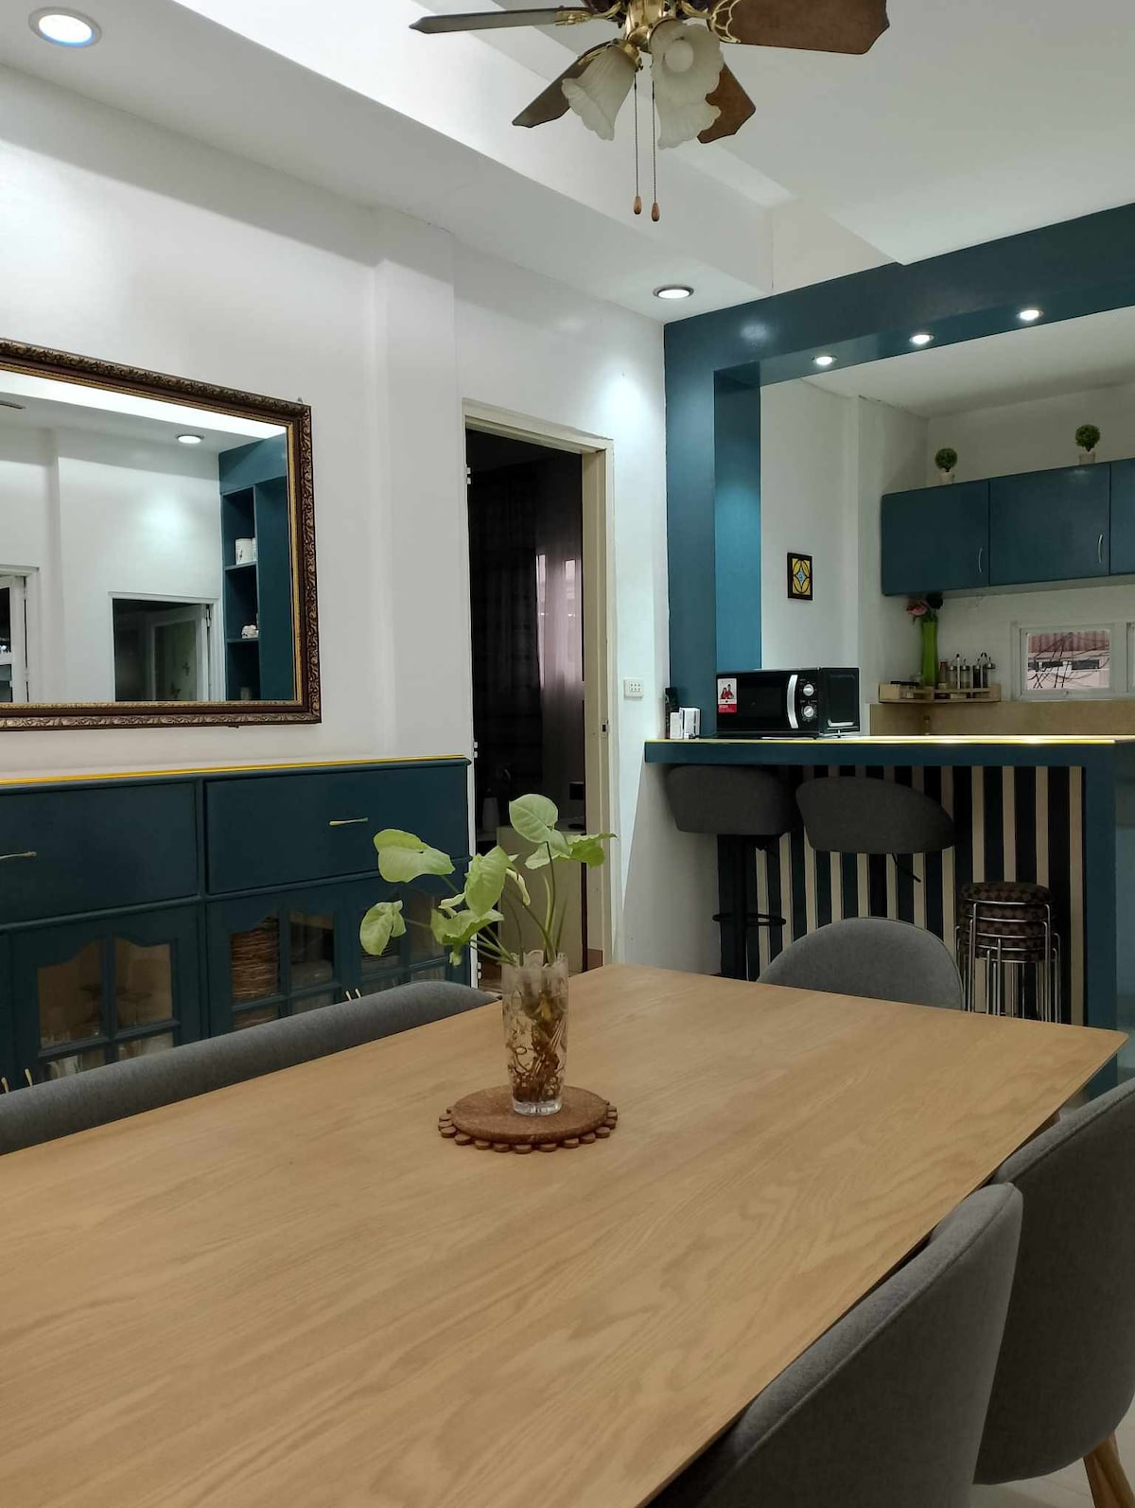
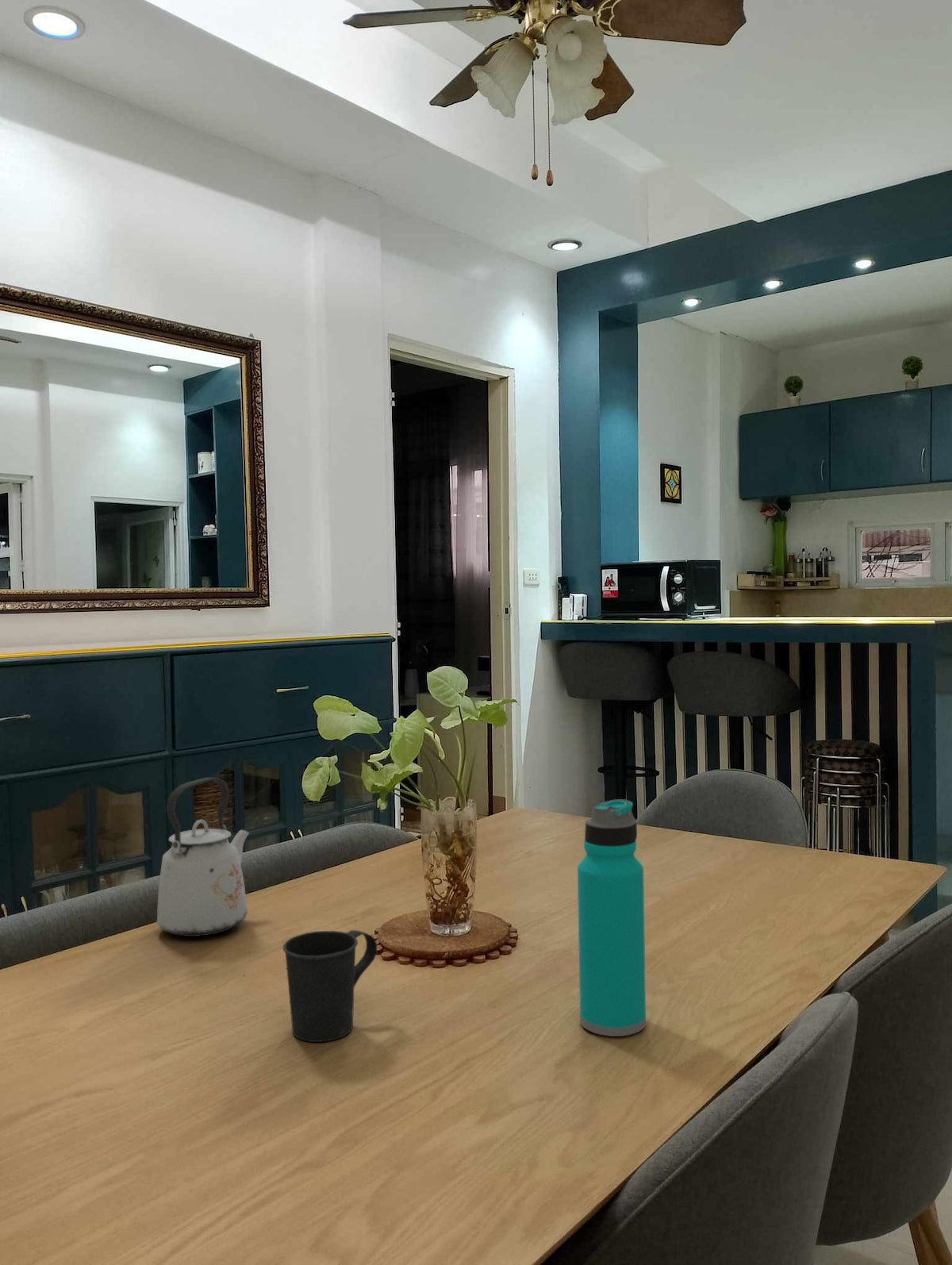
+ mug [282,929,378,1043]
+ water bottle [577,798,647,1037]
+ kettle [156,777,250,937]
